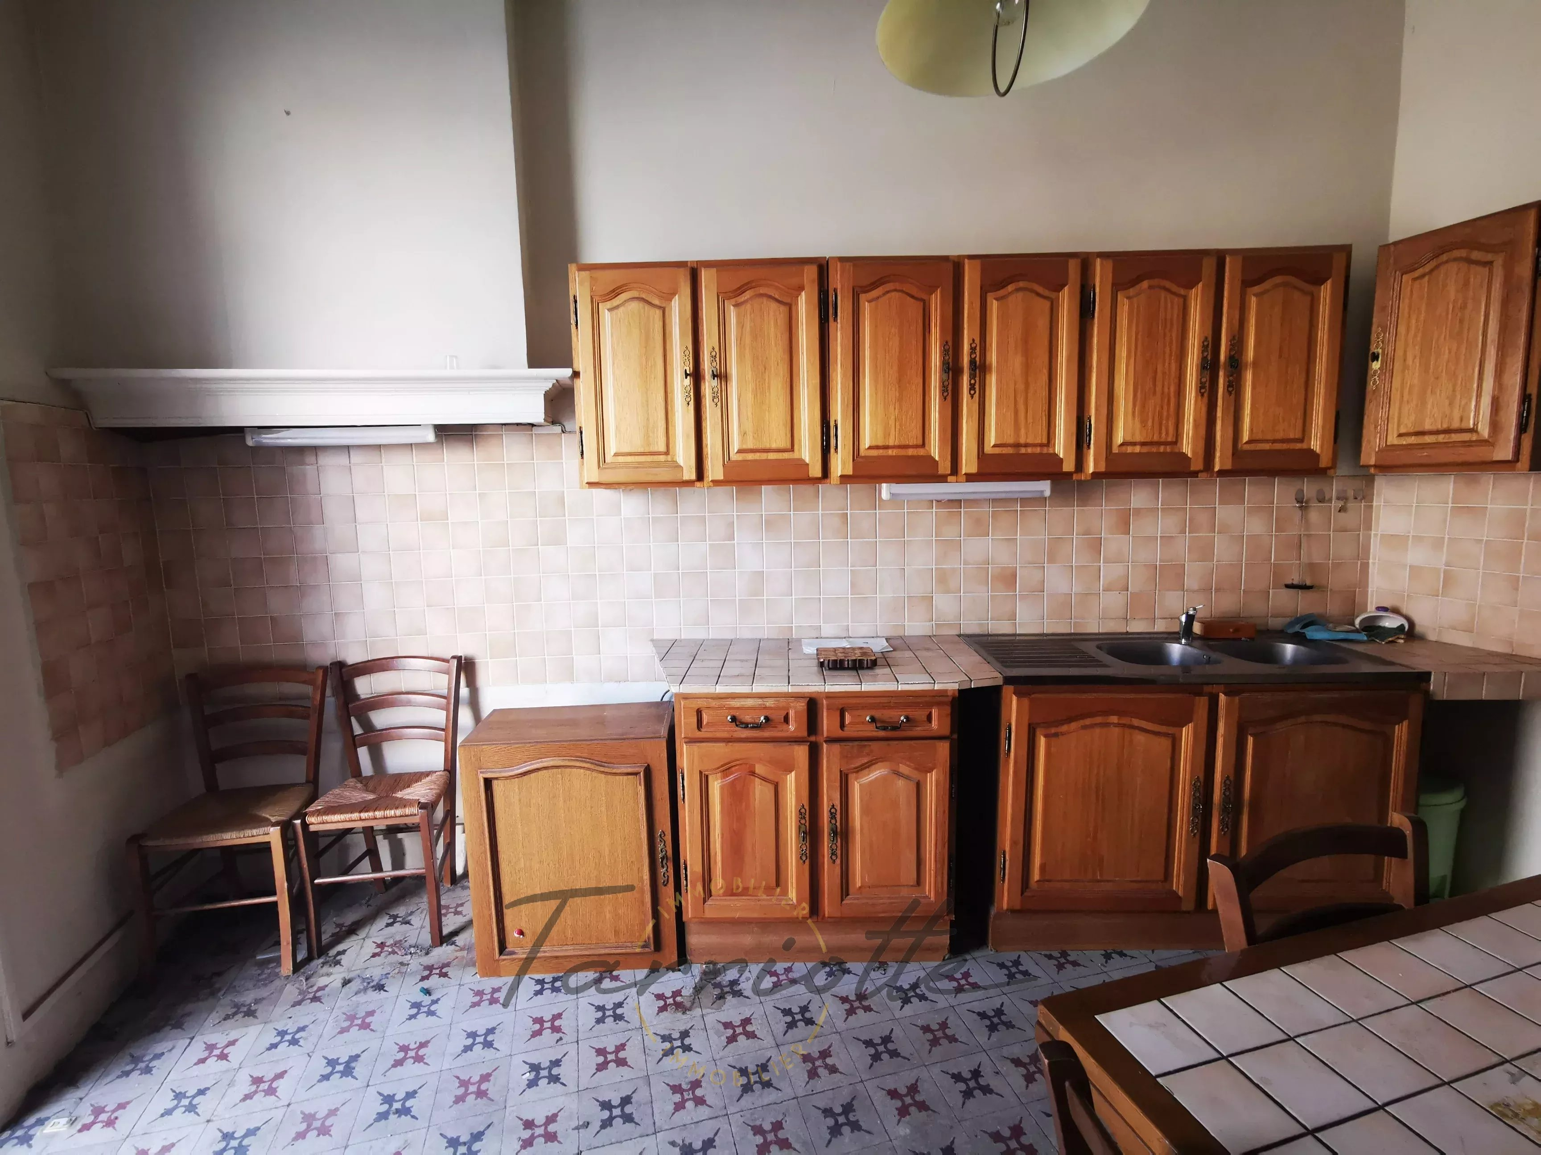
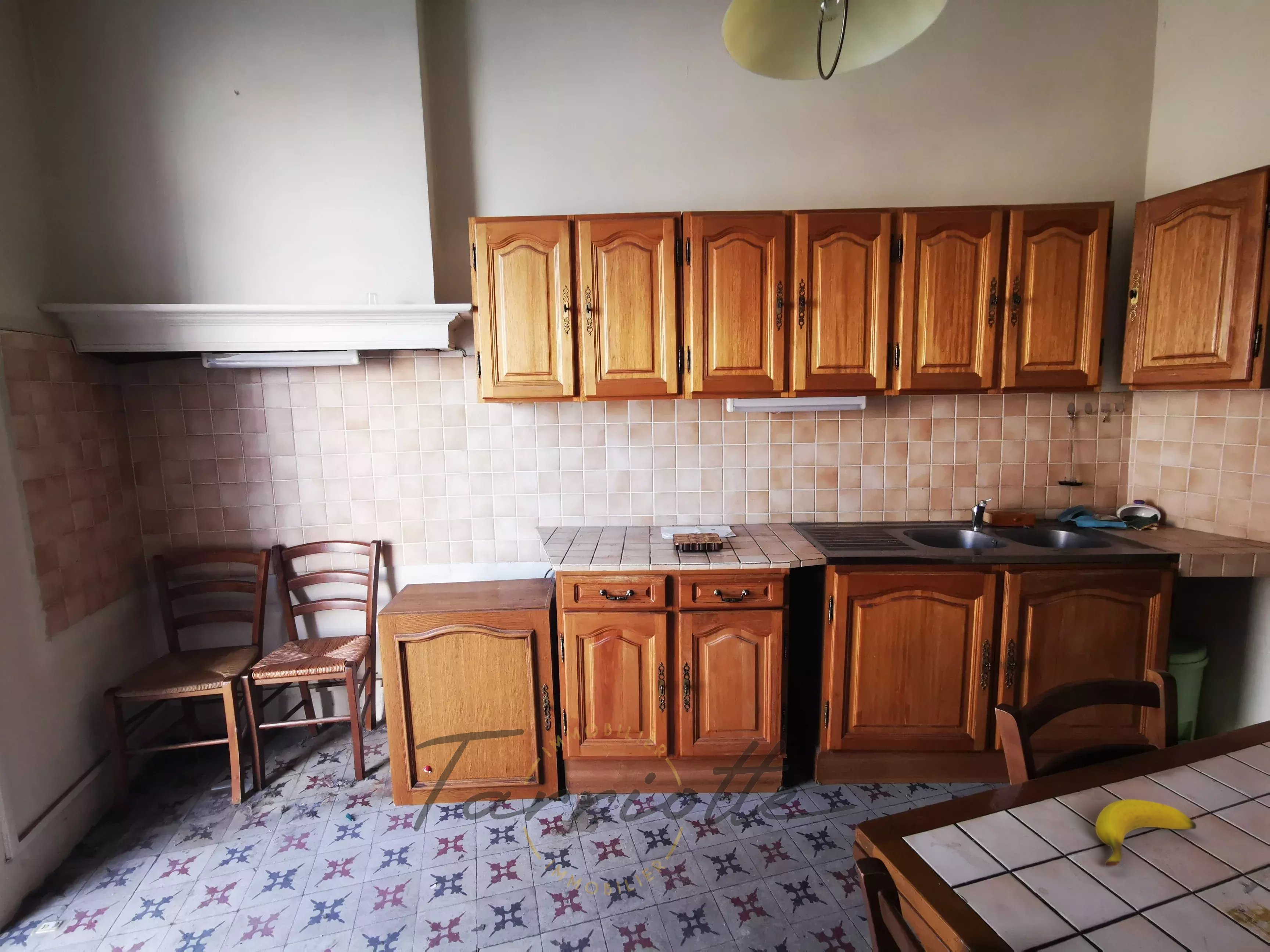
+ banana [1095,799,1197,867]
